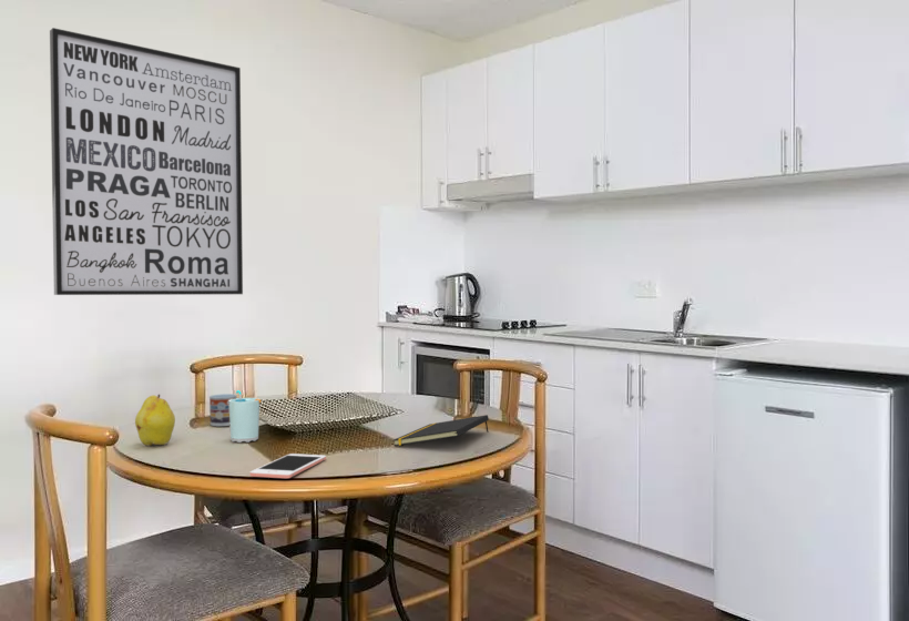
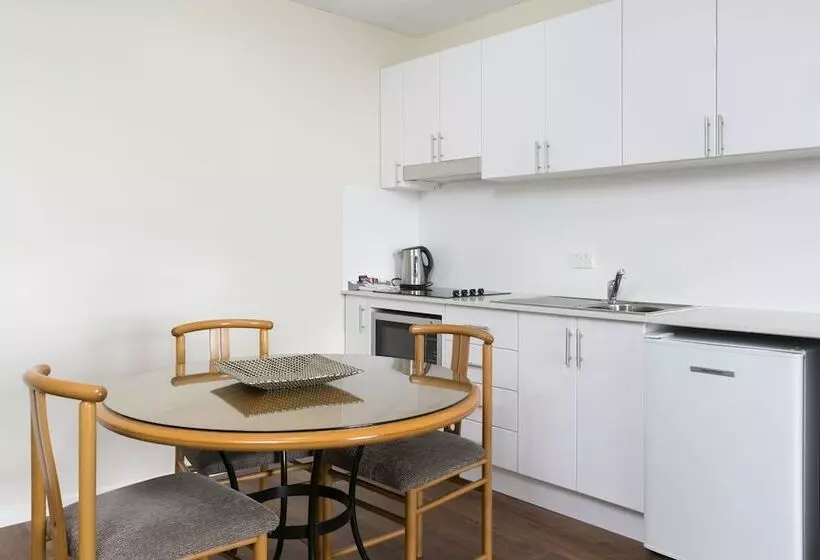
- cell phone [249,452,327,479]
- wall art [49,27,244,296]
- cup [228,389,262,444]
- notepad [392,414,490,447]
- fruit [134,393,176,447]
- cup [208,393,238,427]
